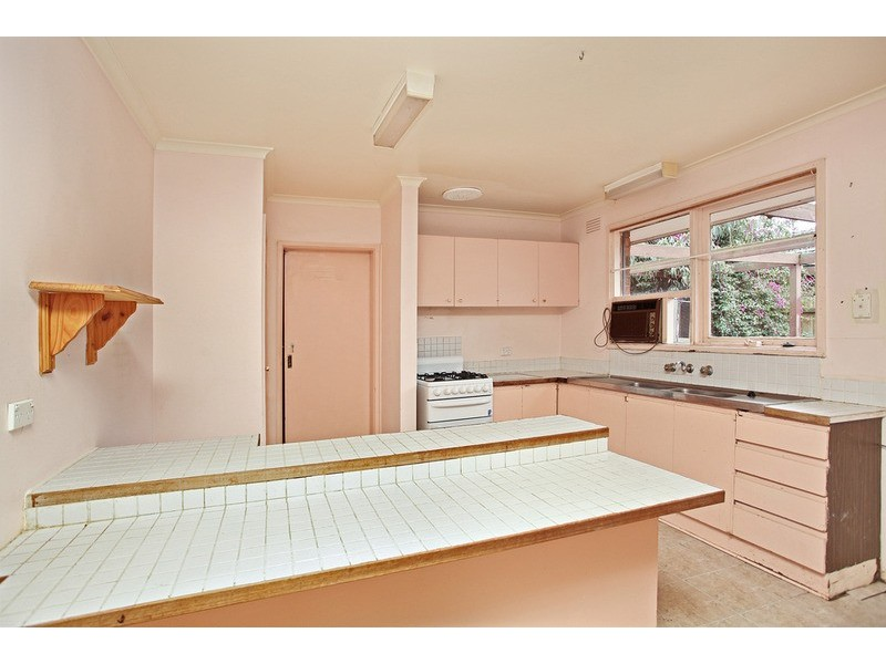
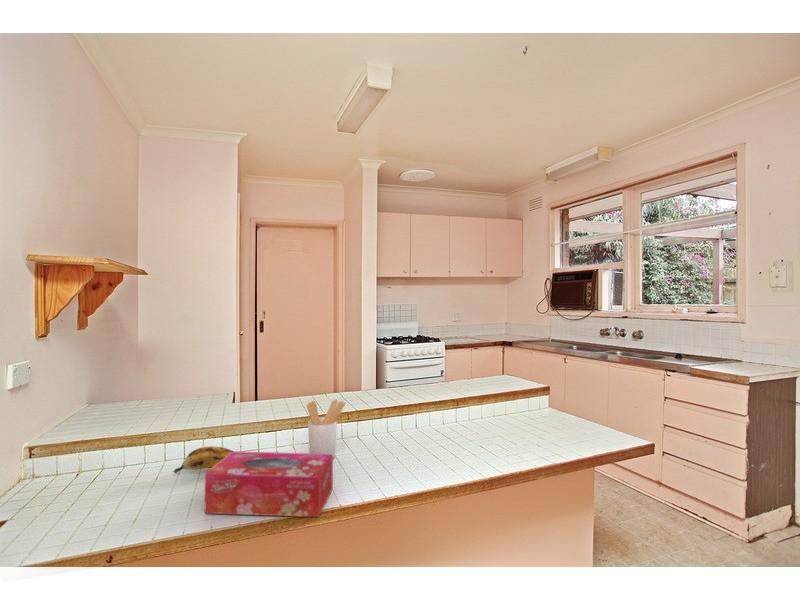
+ tissue box [204,450,334,518]
+ banana [173,445,234,474]
+ utensil holder [306,399,347,459]
